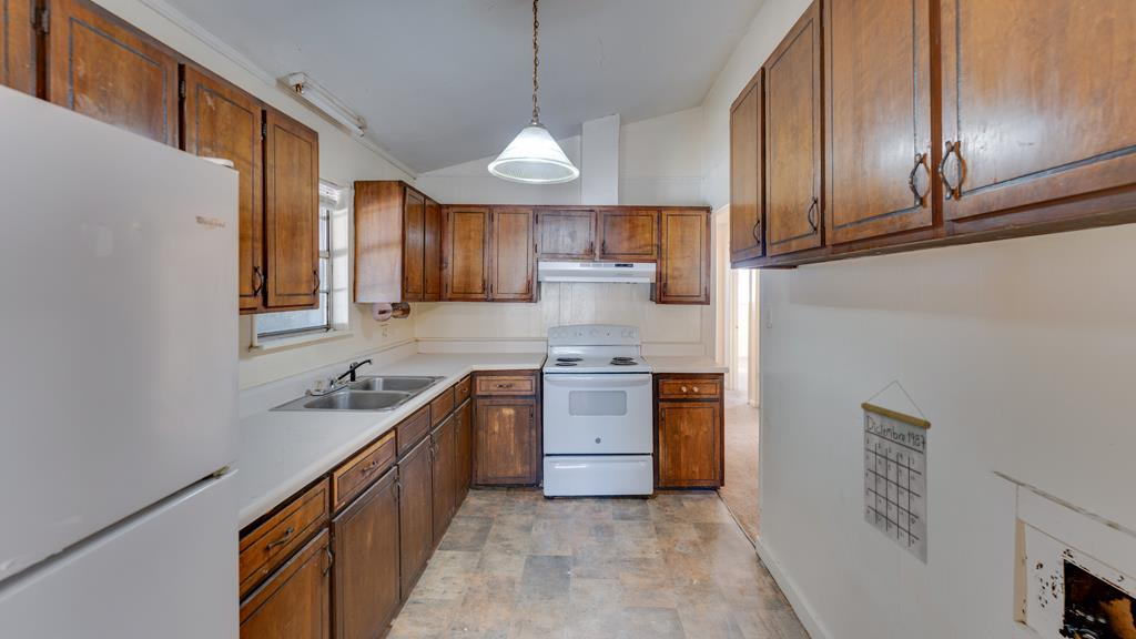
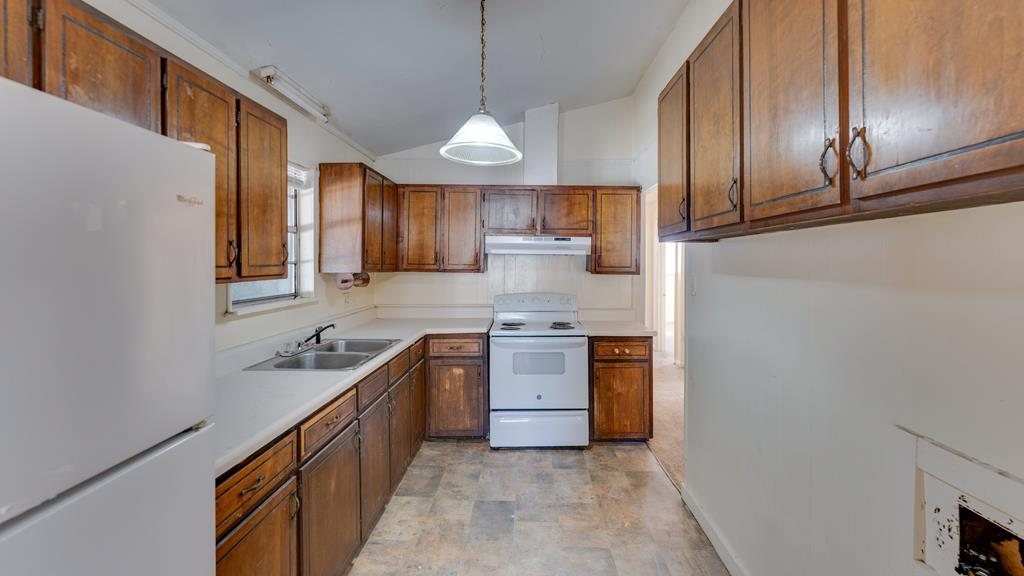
- calendar [860,379,932,566]
